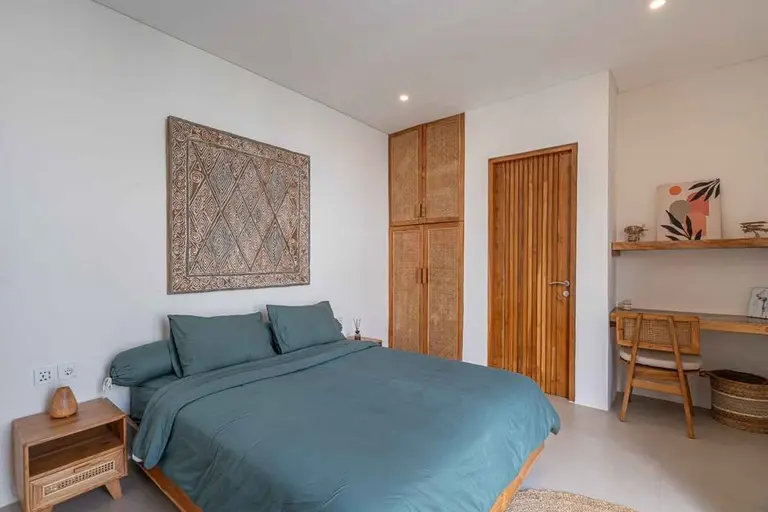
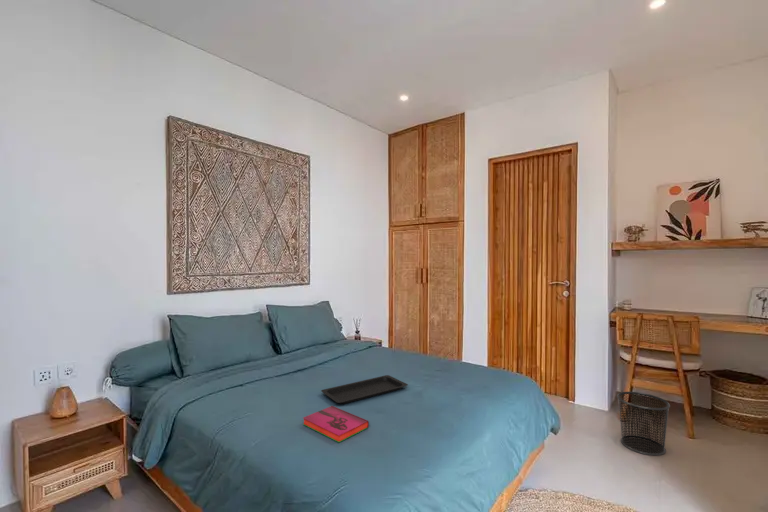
+ waste bin [616,391,671,457]
+ hardback book [302,405,370,443]
+ serving tray [320,374,409,405]
